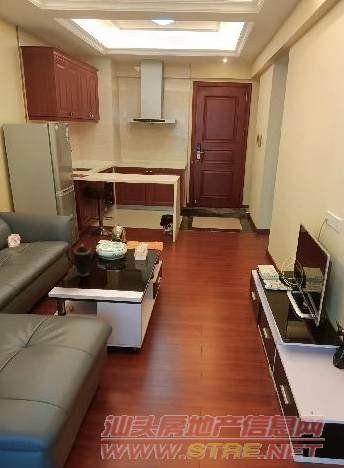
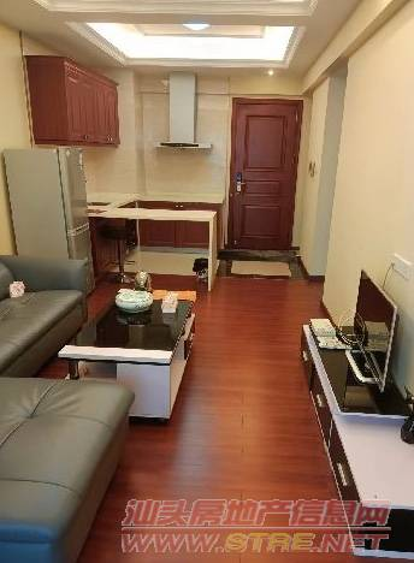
- teapot [65,243,101,278]
